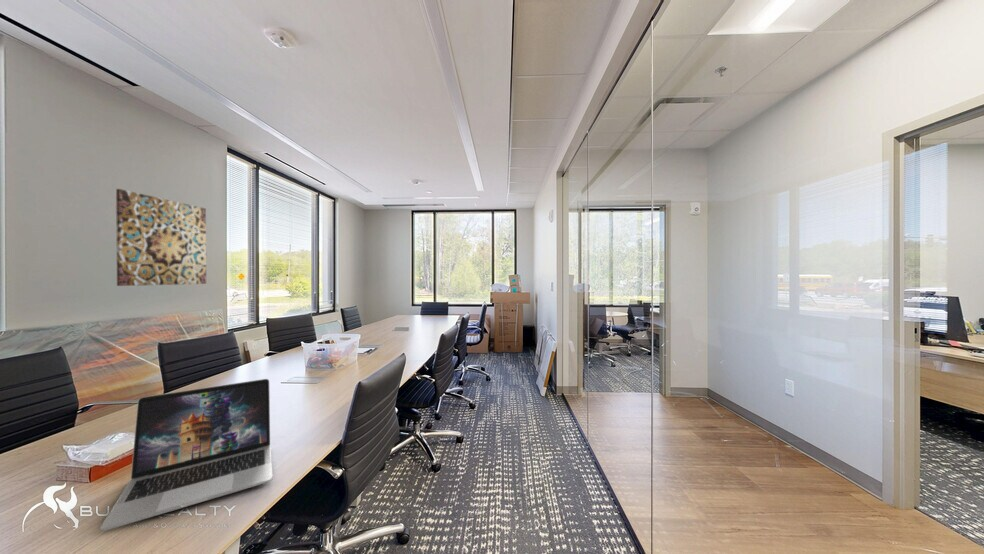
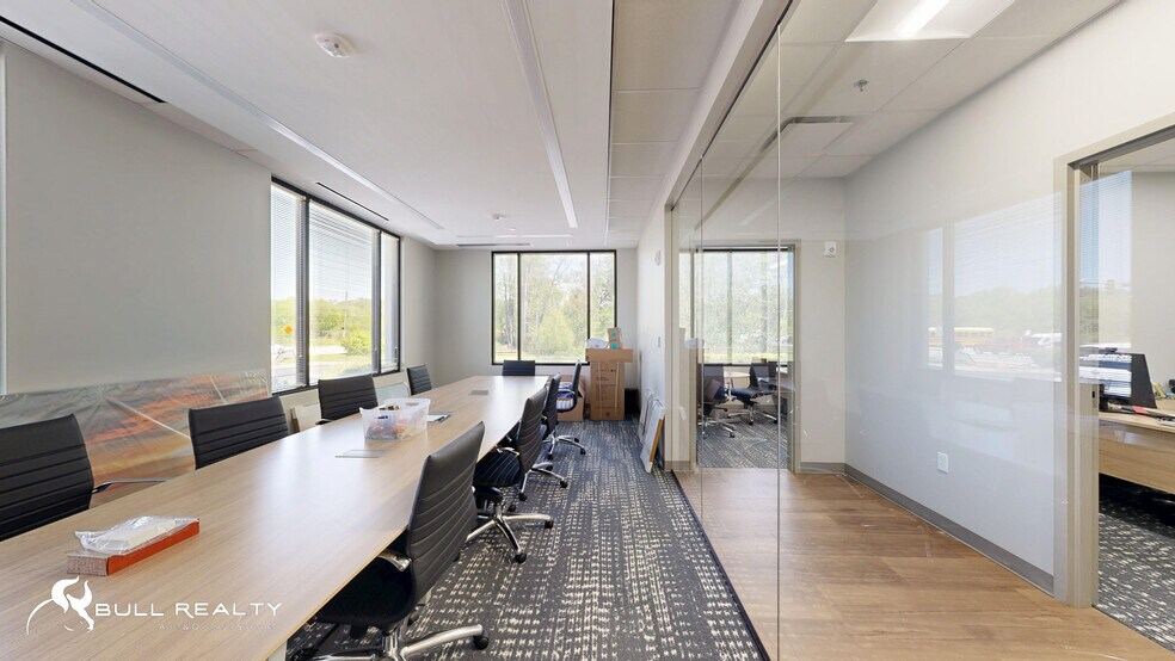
- laptop [99,378,273,532]
- wall art [115,188,207,287]
